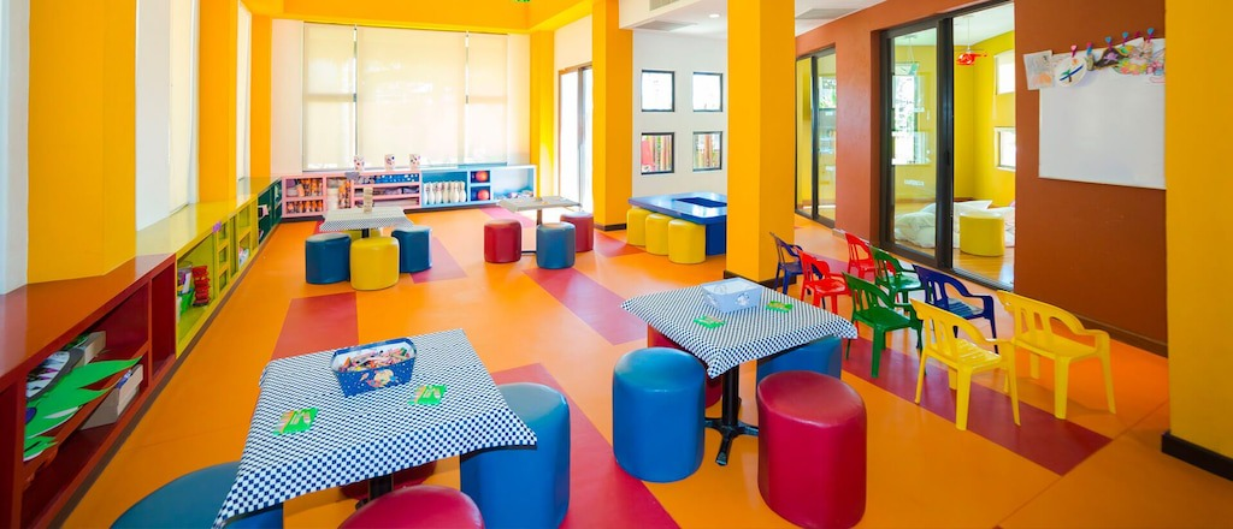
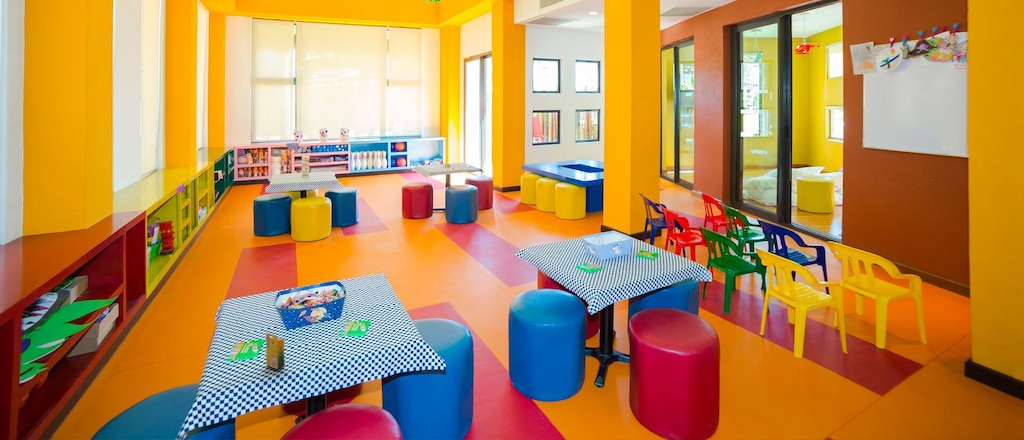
+ crayon box [265,332,285,370]
